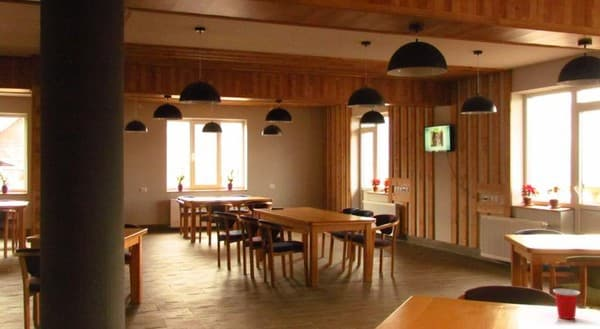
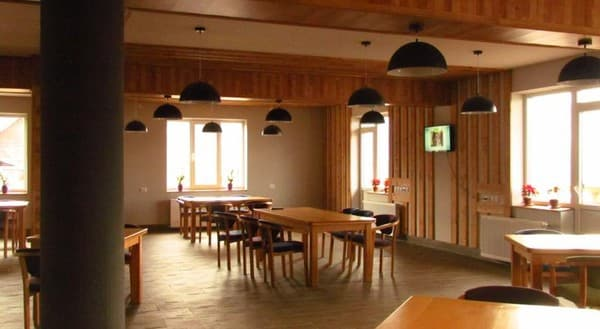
- cup [552,288,581,320]
